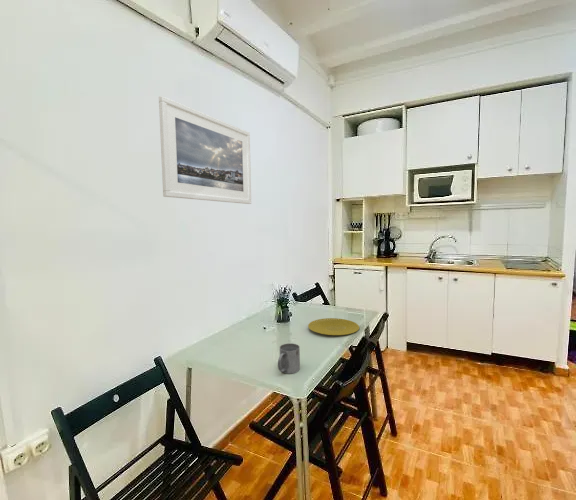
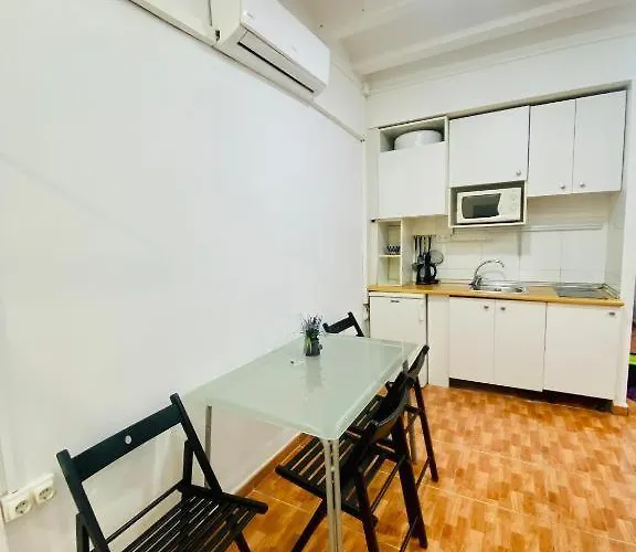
- plate [307,317,360,336]
- mug [277,342,301,375]
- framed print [158,95,252,205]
